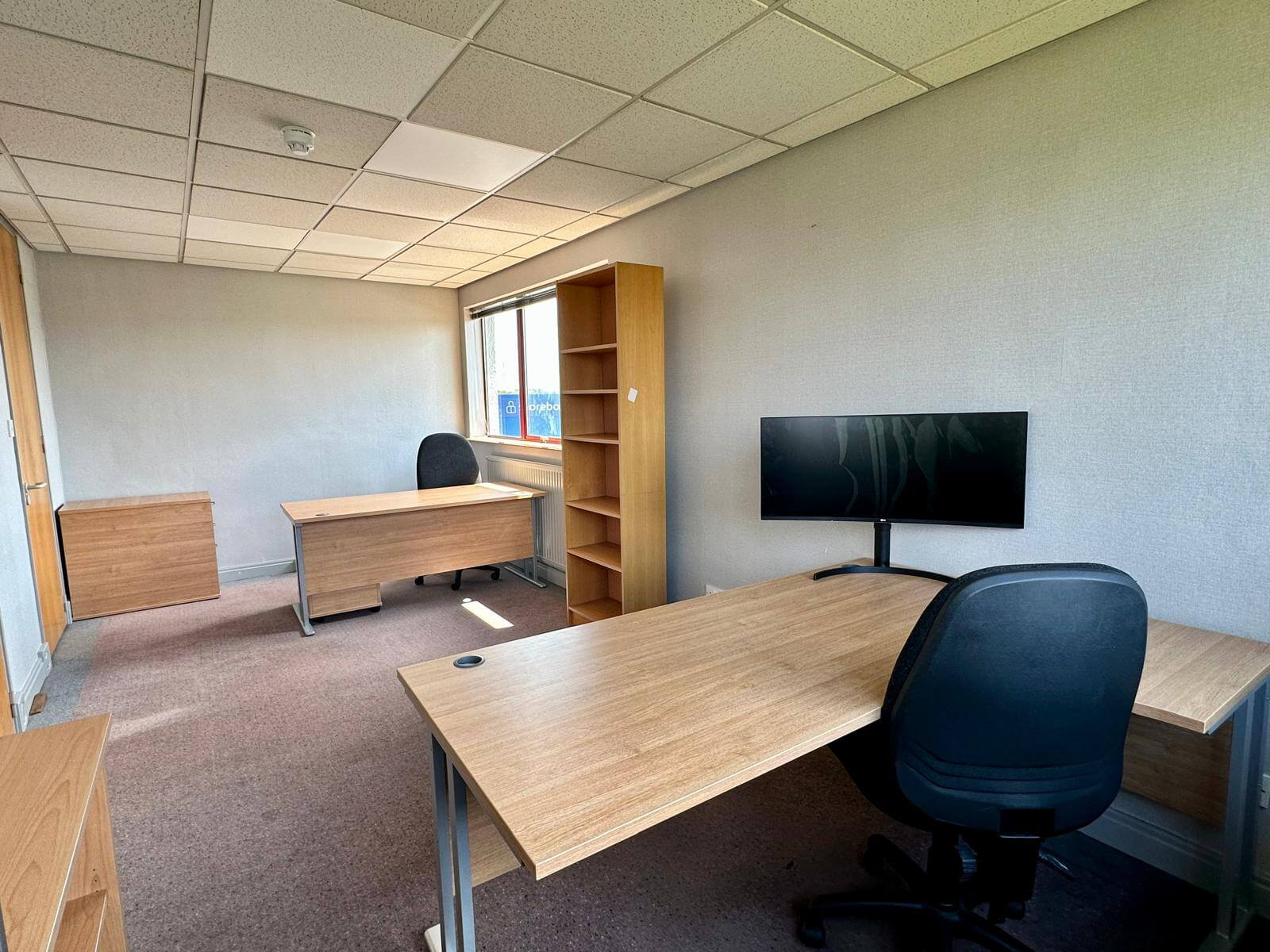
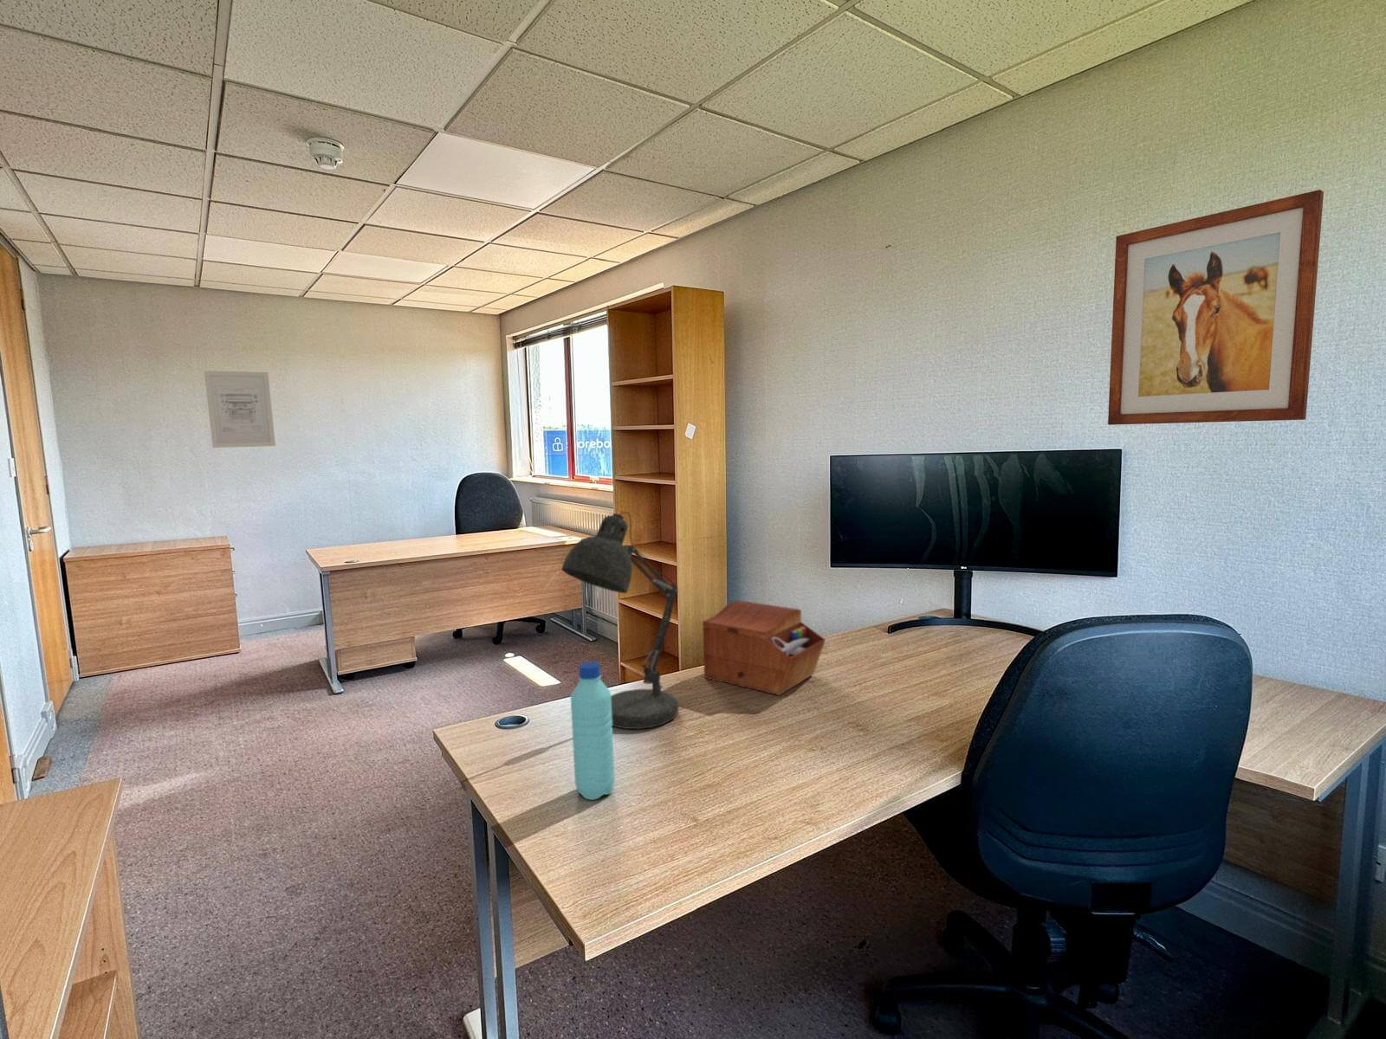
+ wall art [204,370,276,449]
+ wall art [1107,189,1325,426]
+ sewing box [702,599,826,696]
+ water bottle [570,661,616,801]
+ desk lamp [561,511,679,730]
